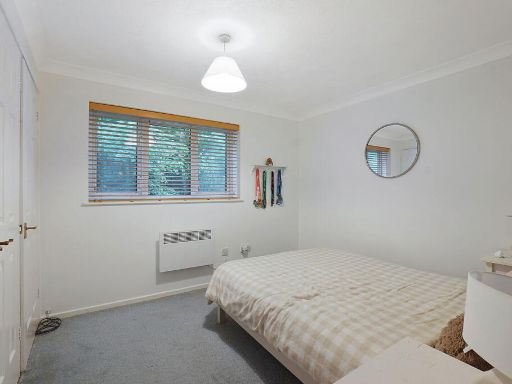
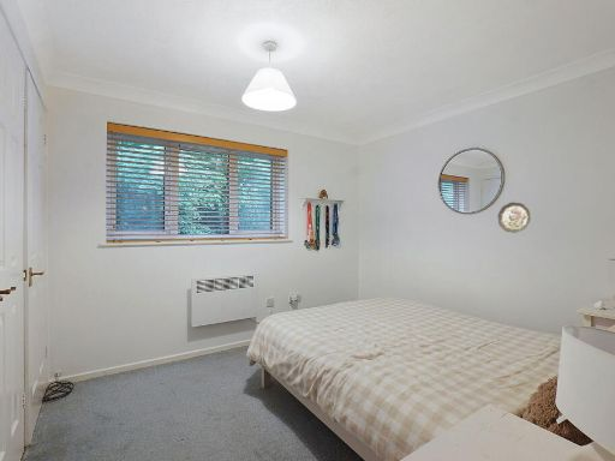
+ decorative plate [496,202,531,234]
